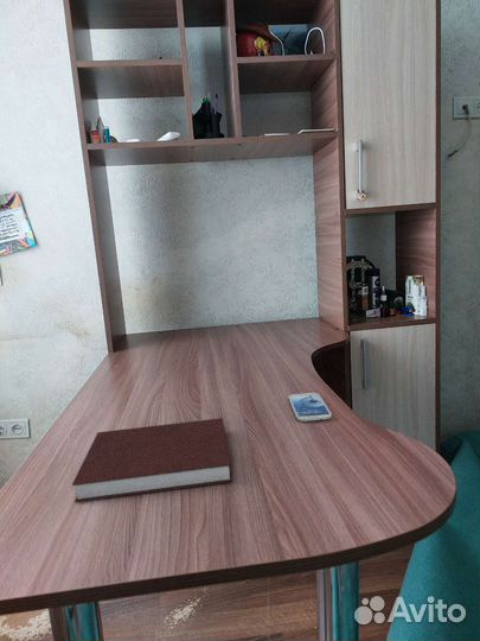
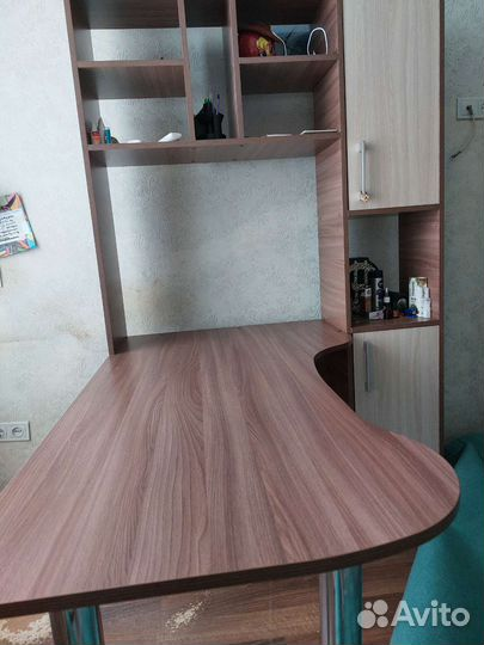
- notebook [71,417,233,503]
- smartphone [287,392,333,423]
